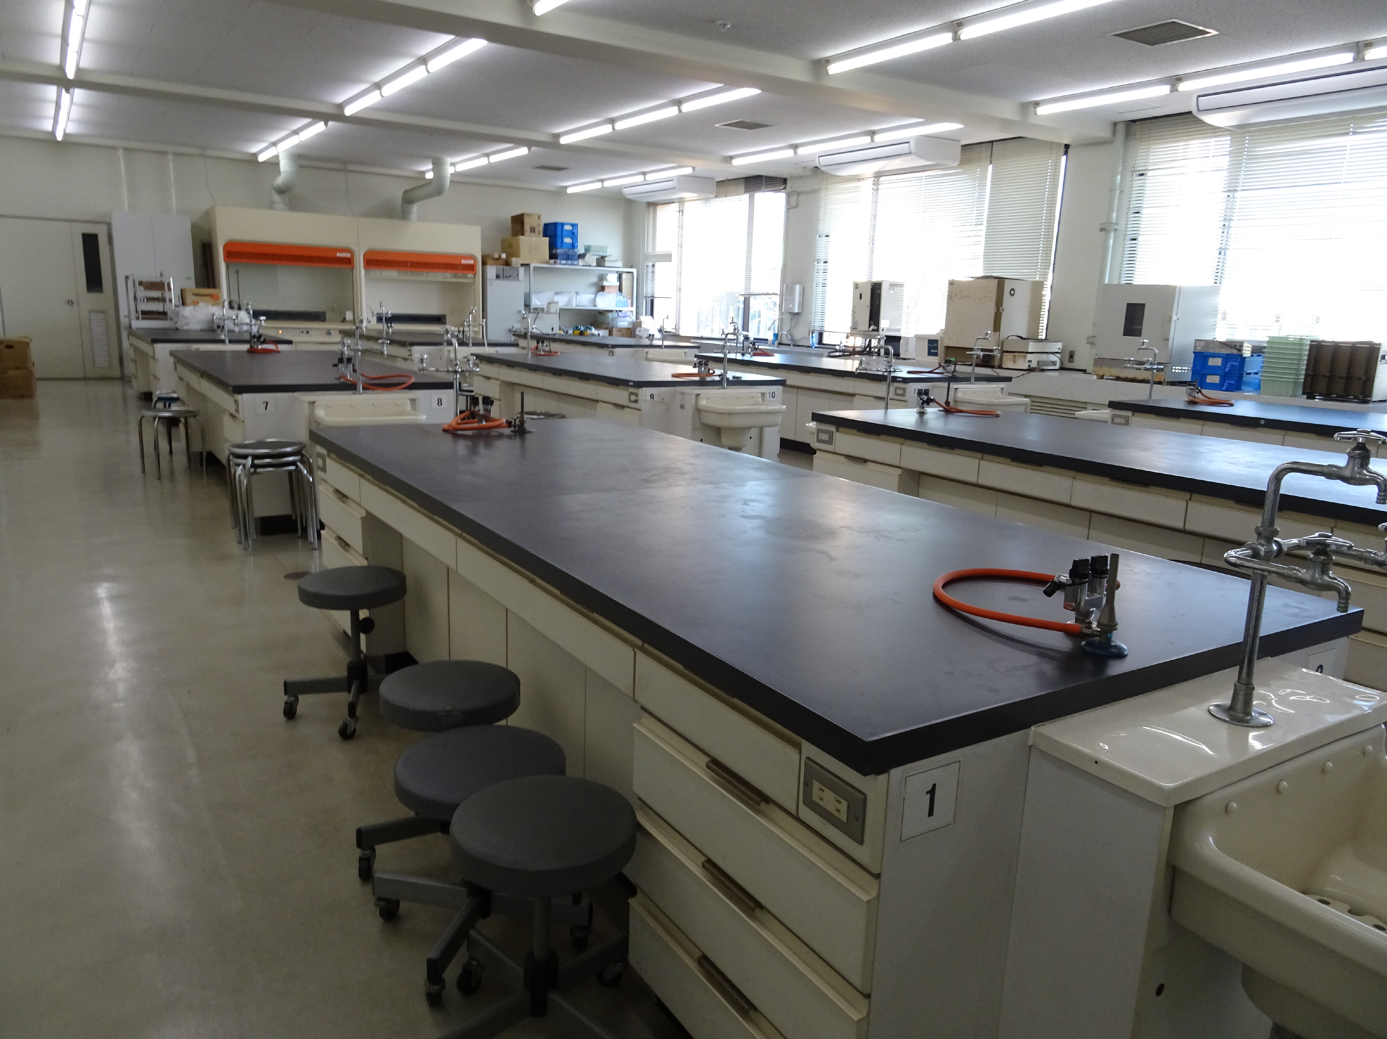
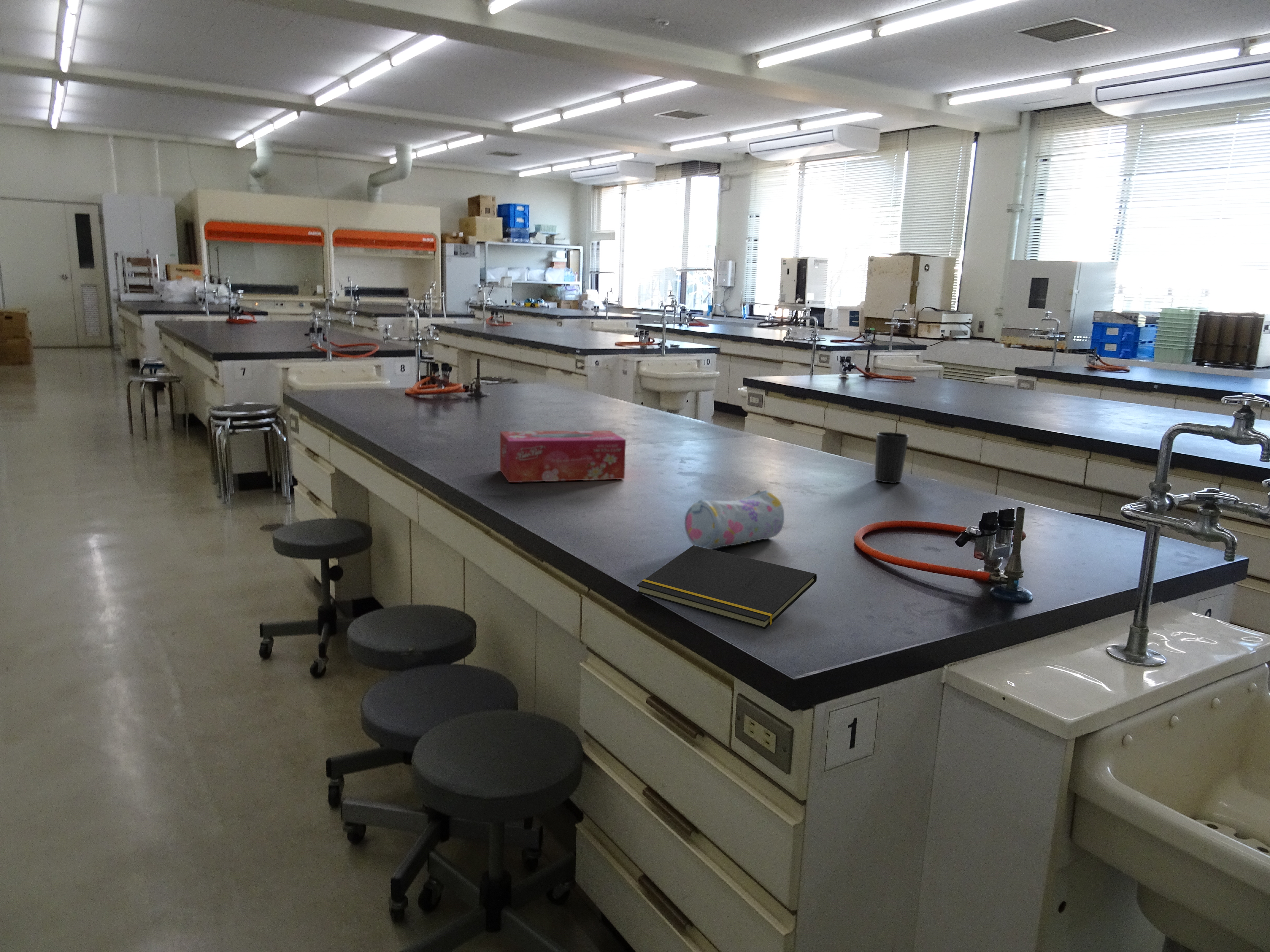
+ notepad [637,545,817,629]
+ tissue box [500,430,626,483]
+ pencil case [684,490,784,549]
+ cup [875,432,909,483]
